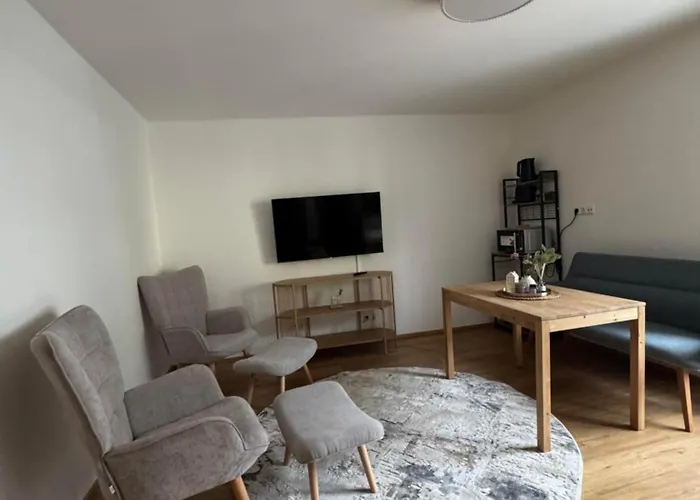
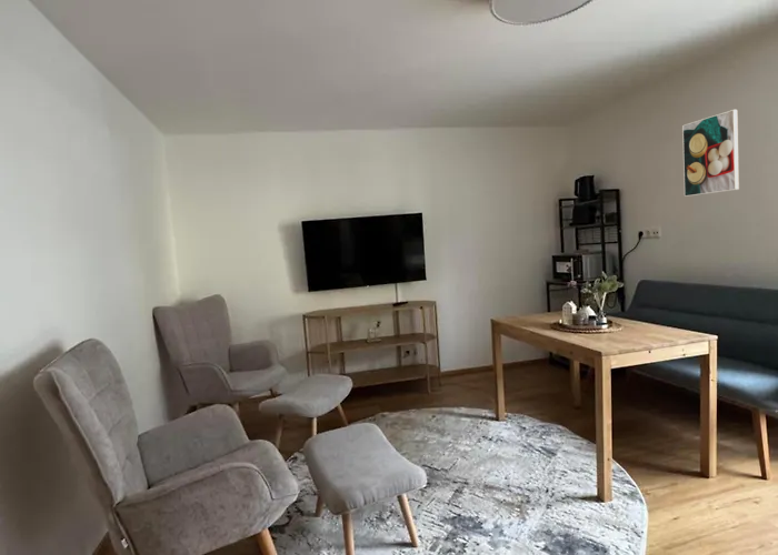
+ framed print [681,109,740,198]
